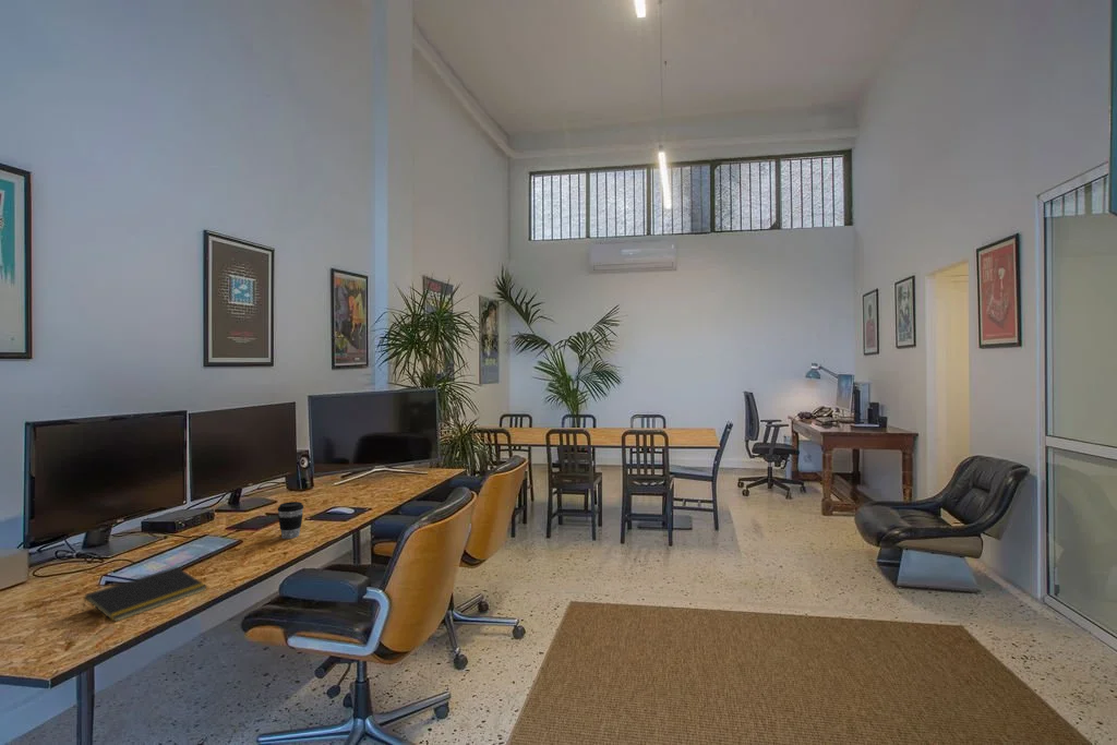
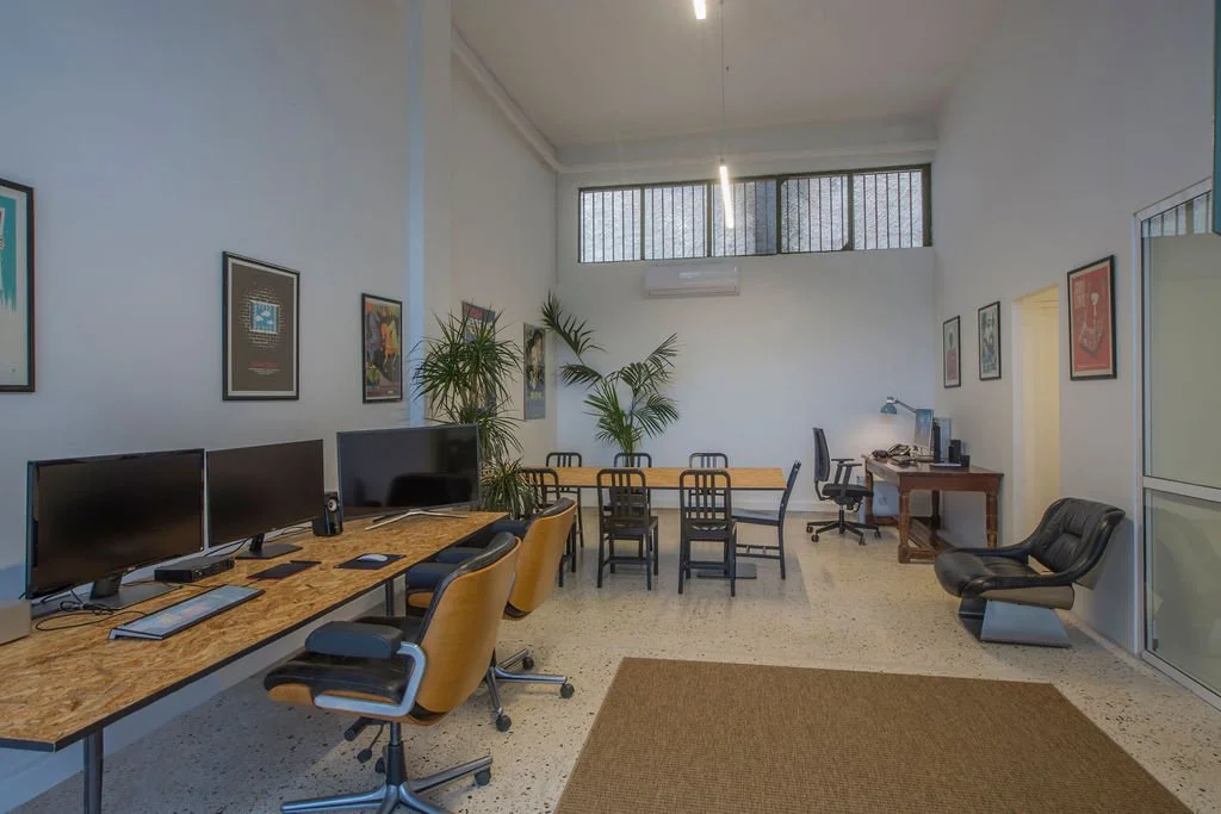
- coffee cup [277,501,304,540]
- notepad [81,566,208,623]
